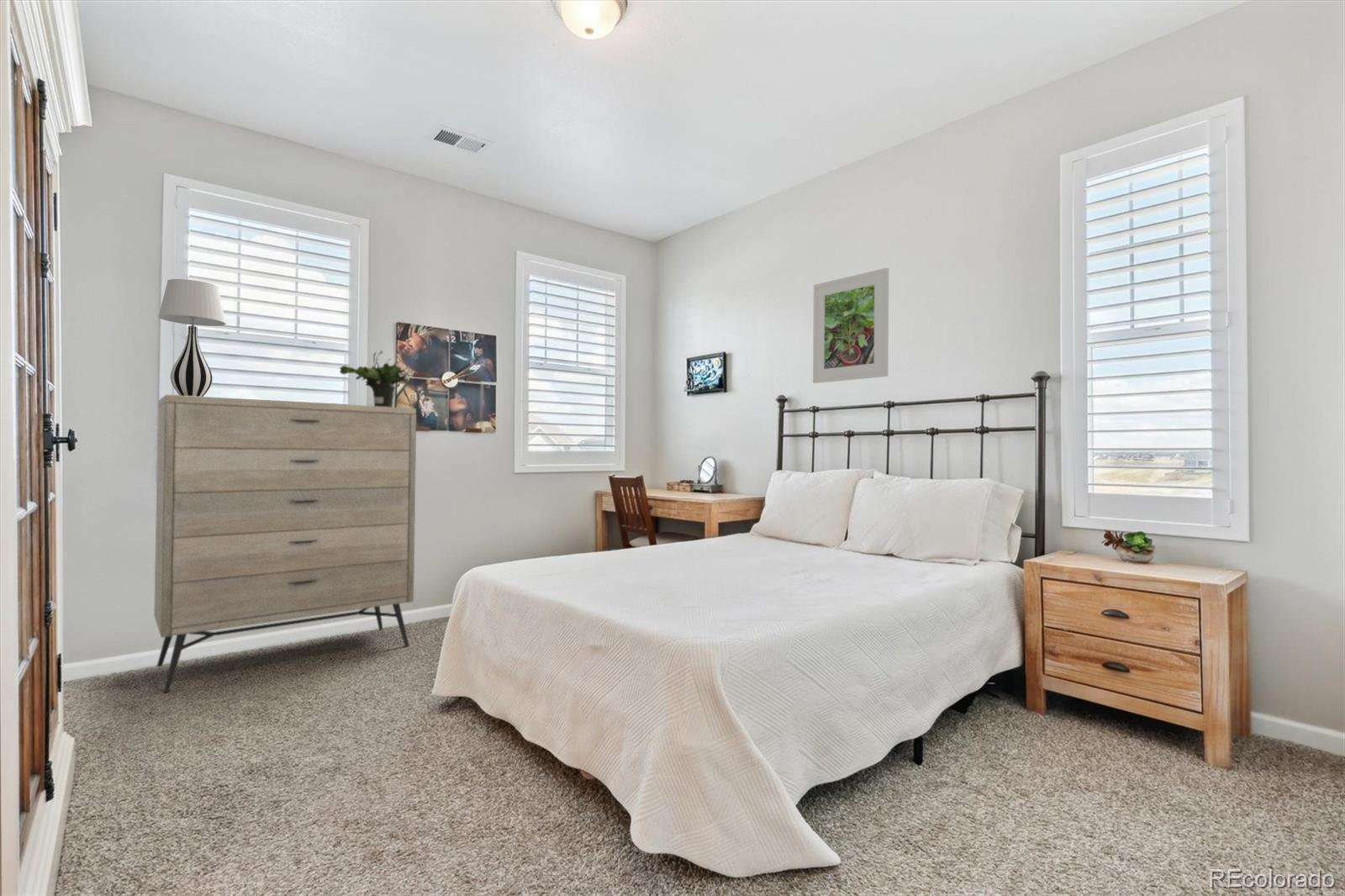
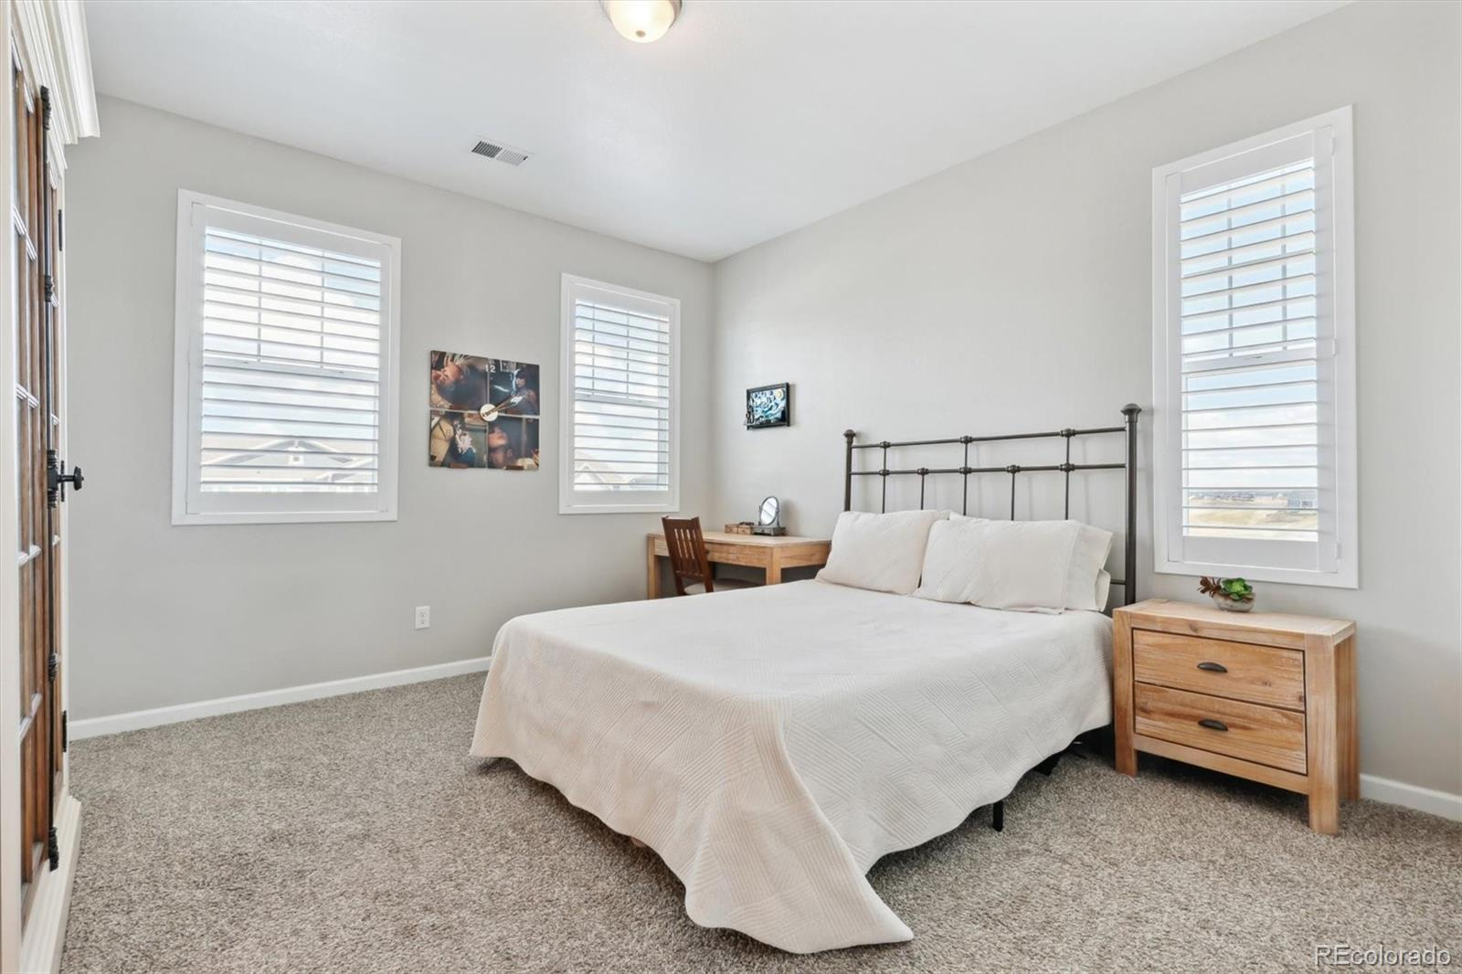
- potted plant [339,350,410,407]
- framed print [812,267,889,384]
- table lamp [157,278,227,397]
- dresser [153,394,417,693]
